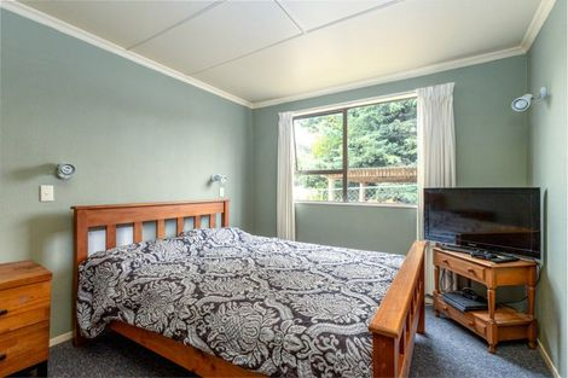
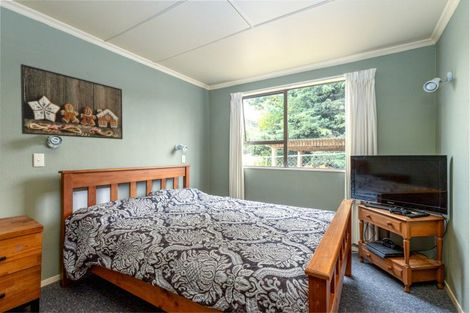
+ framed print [20,63,124,140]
